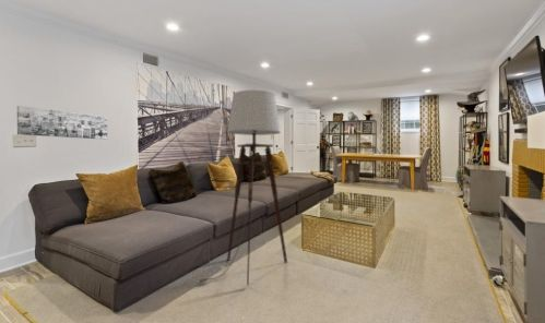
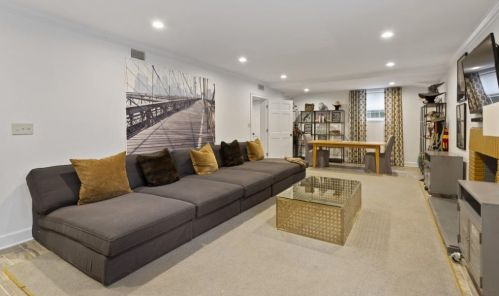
- wall art [16,105,108,141]
- floor lamp [197,89,288,287]
